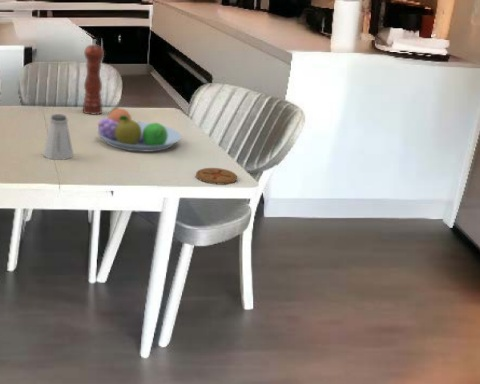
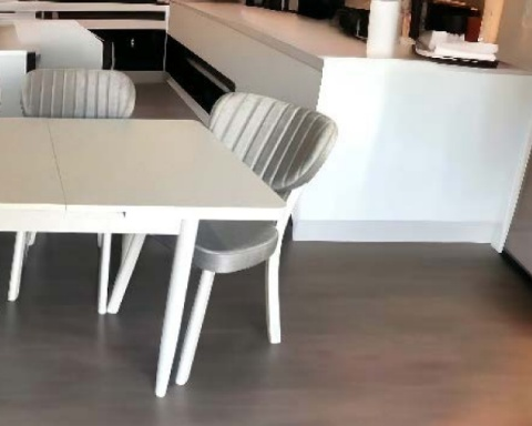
- fruit bowl [96,106,182,153]
- coaster [195,167,238,186]
- saltshaker [42,113,74,161]
- pepper mill [82,38,105,115]
